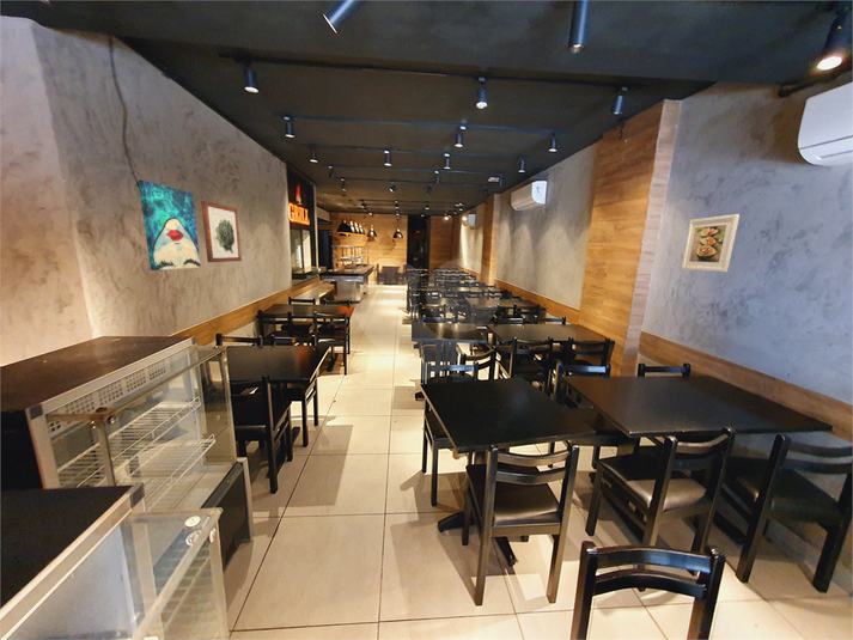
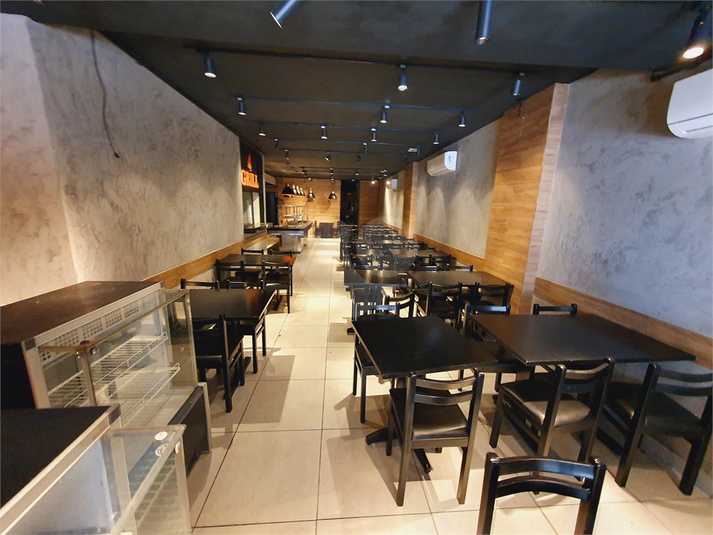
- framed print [680,213,741,273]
- wall art [136,179,202,272]
- wall art [200,200,243,263]
